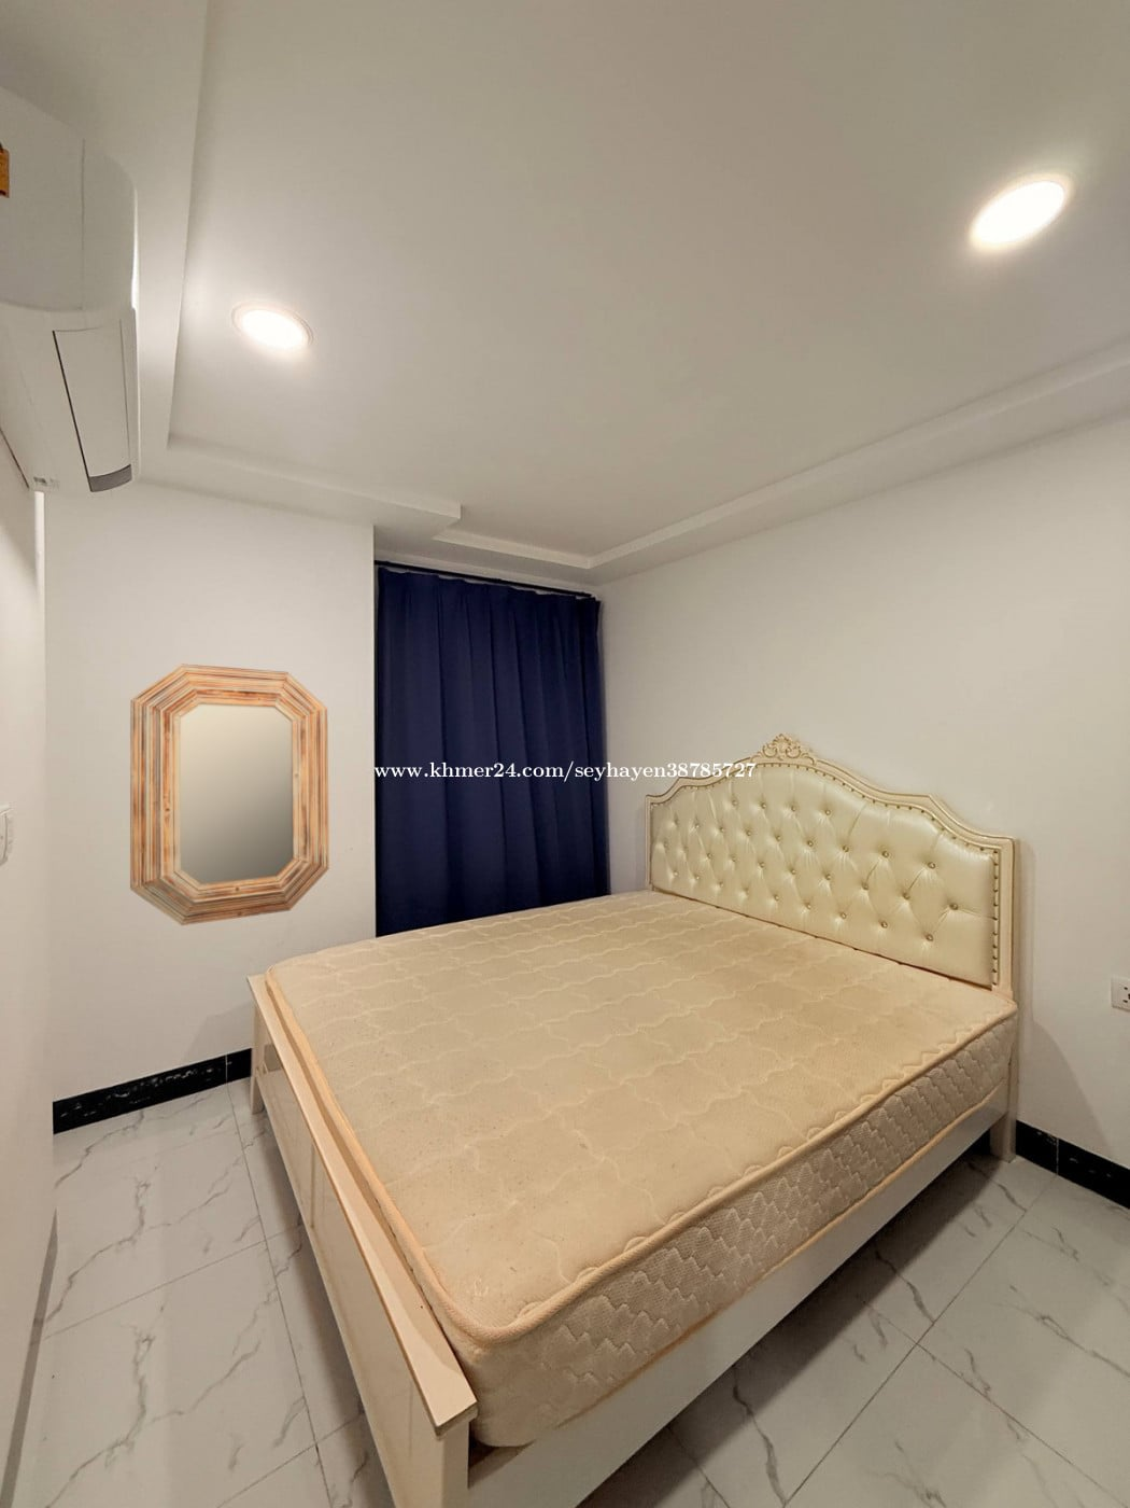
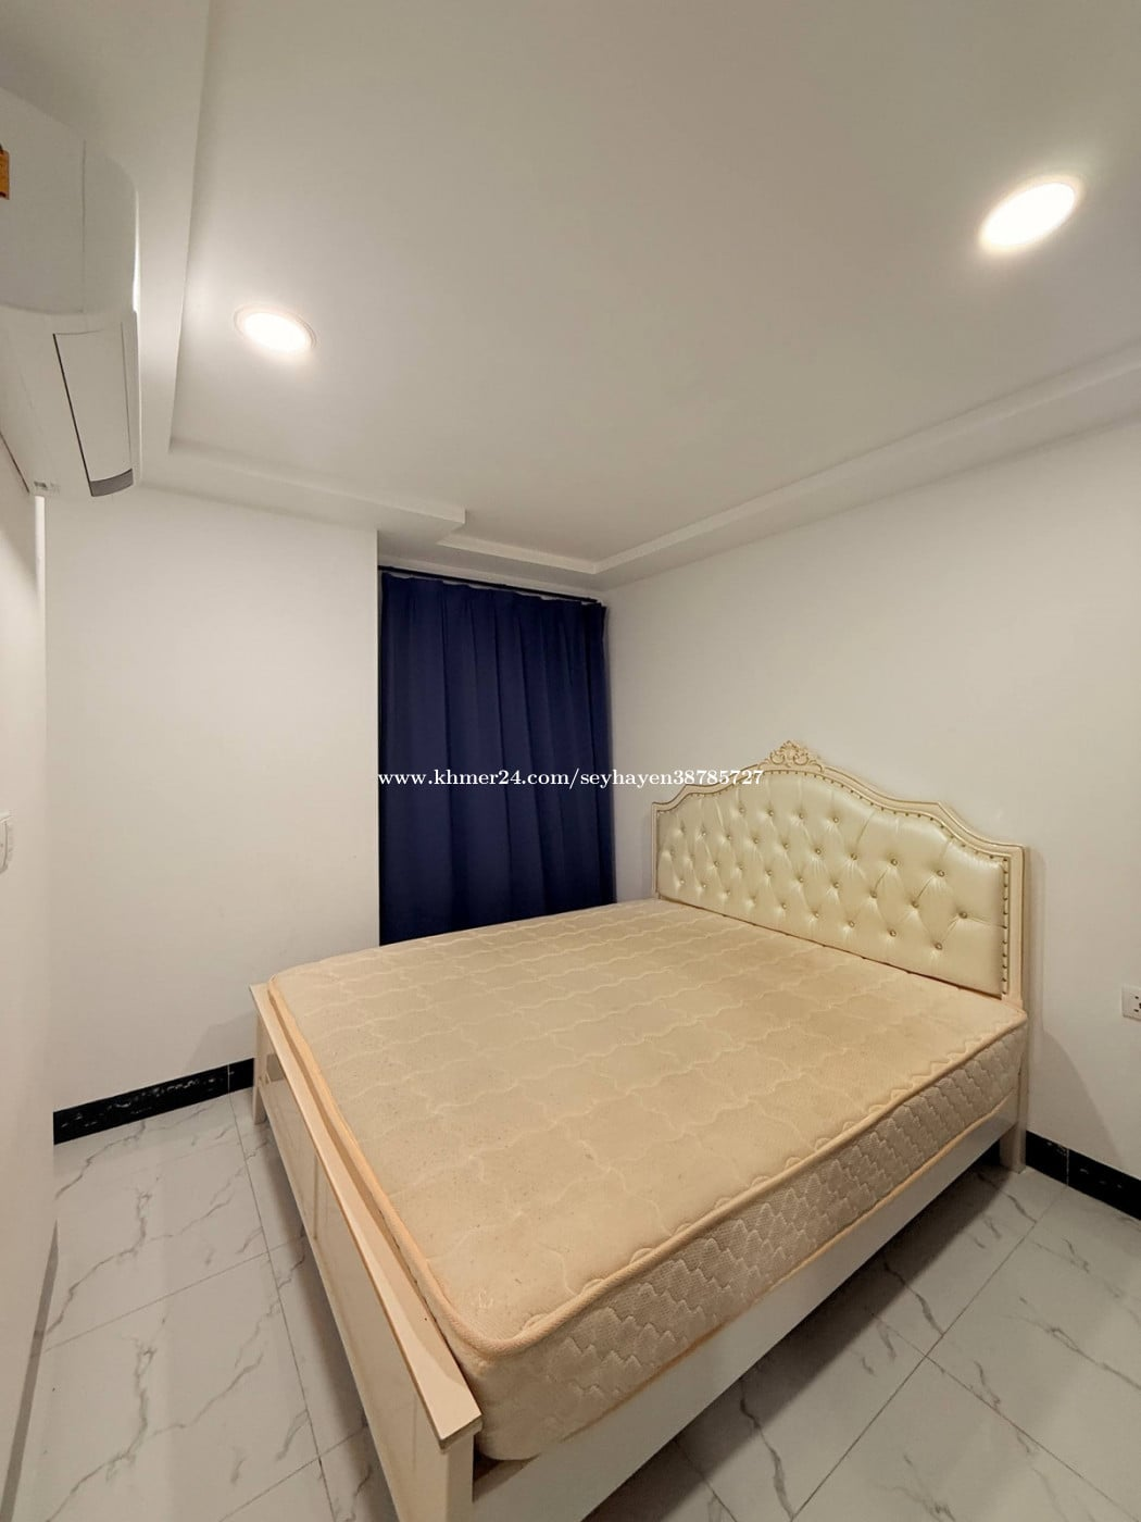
- home mirror [129,664,330,926]
